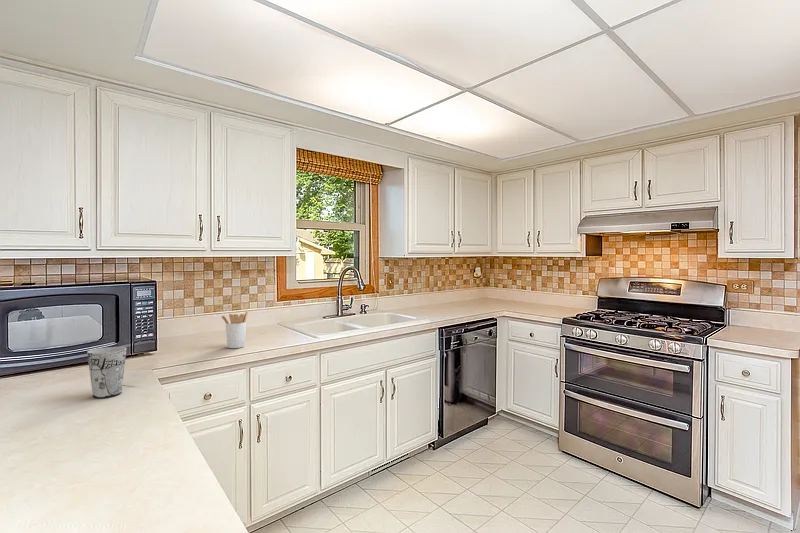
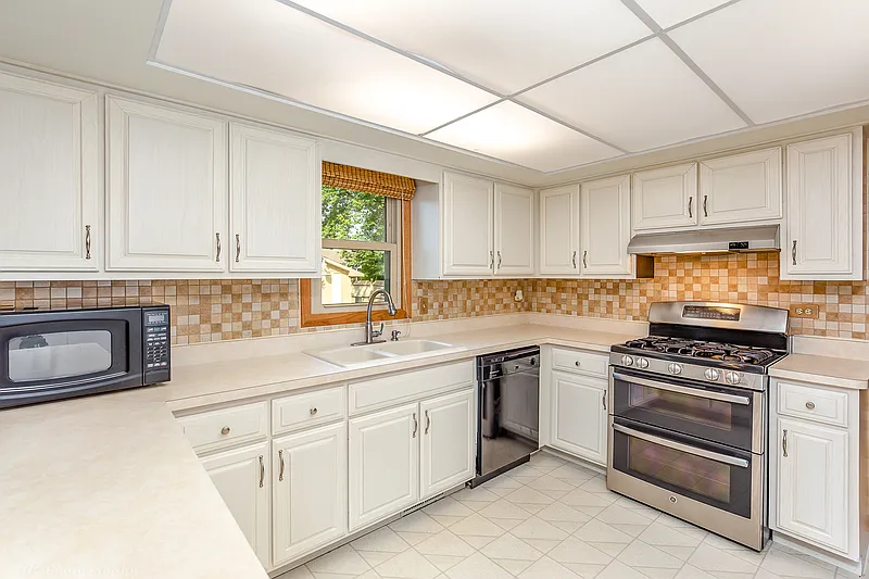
- utensil holder [220,309,249,349]
- cup [86,346,128,399]
